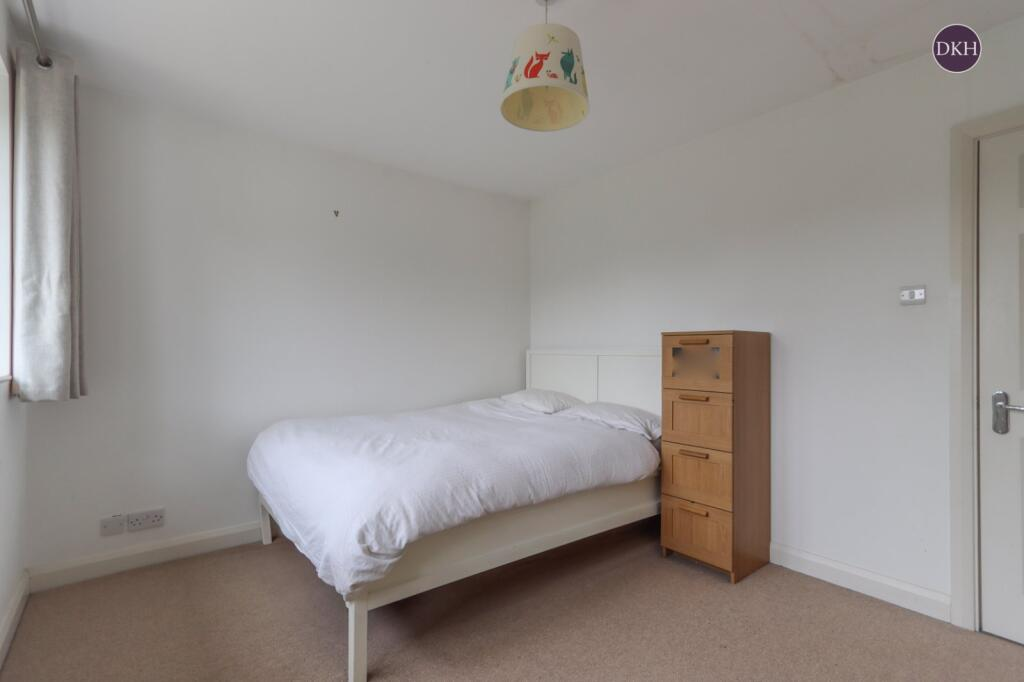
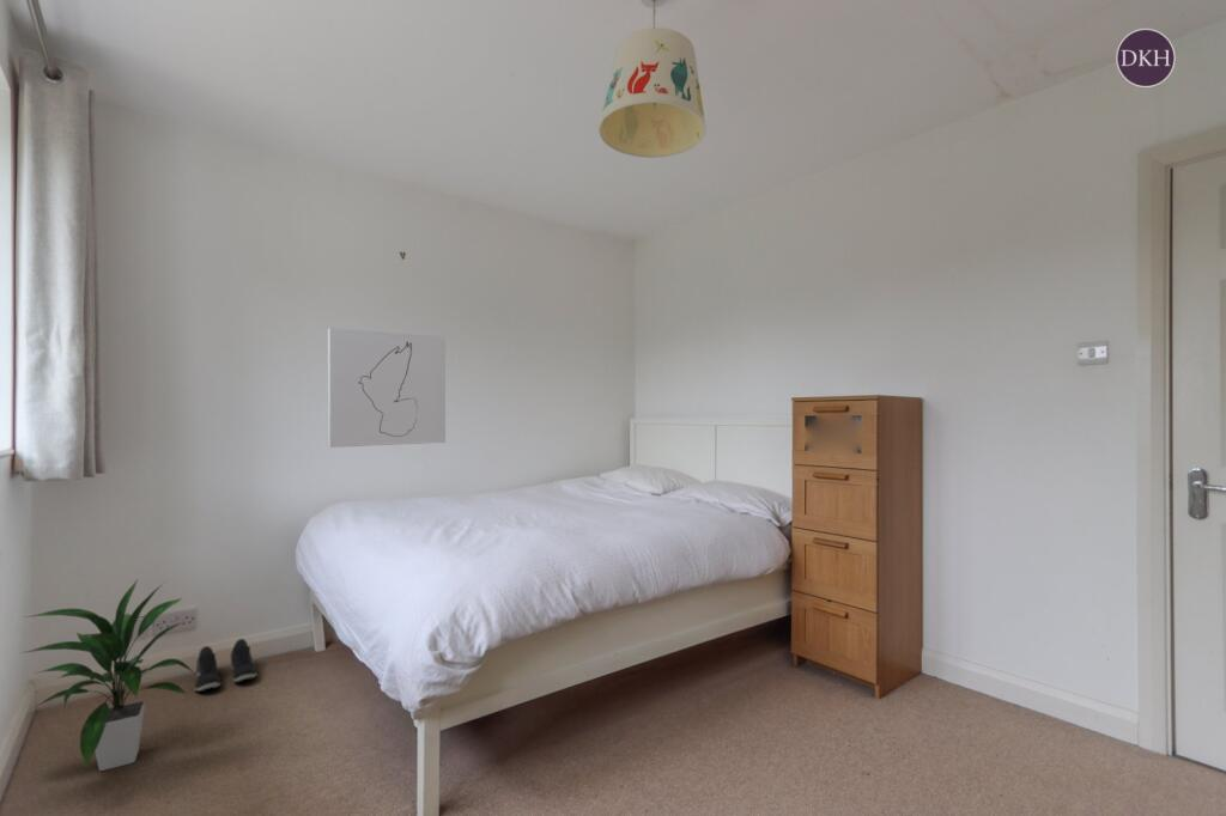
+ indoor plant [19,578,195,772]
+ sneaker [193,638,259,693]
+ wall art [327,327,447,449]
